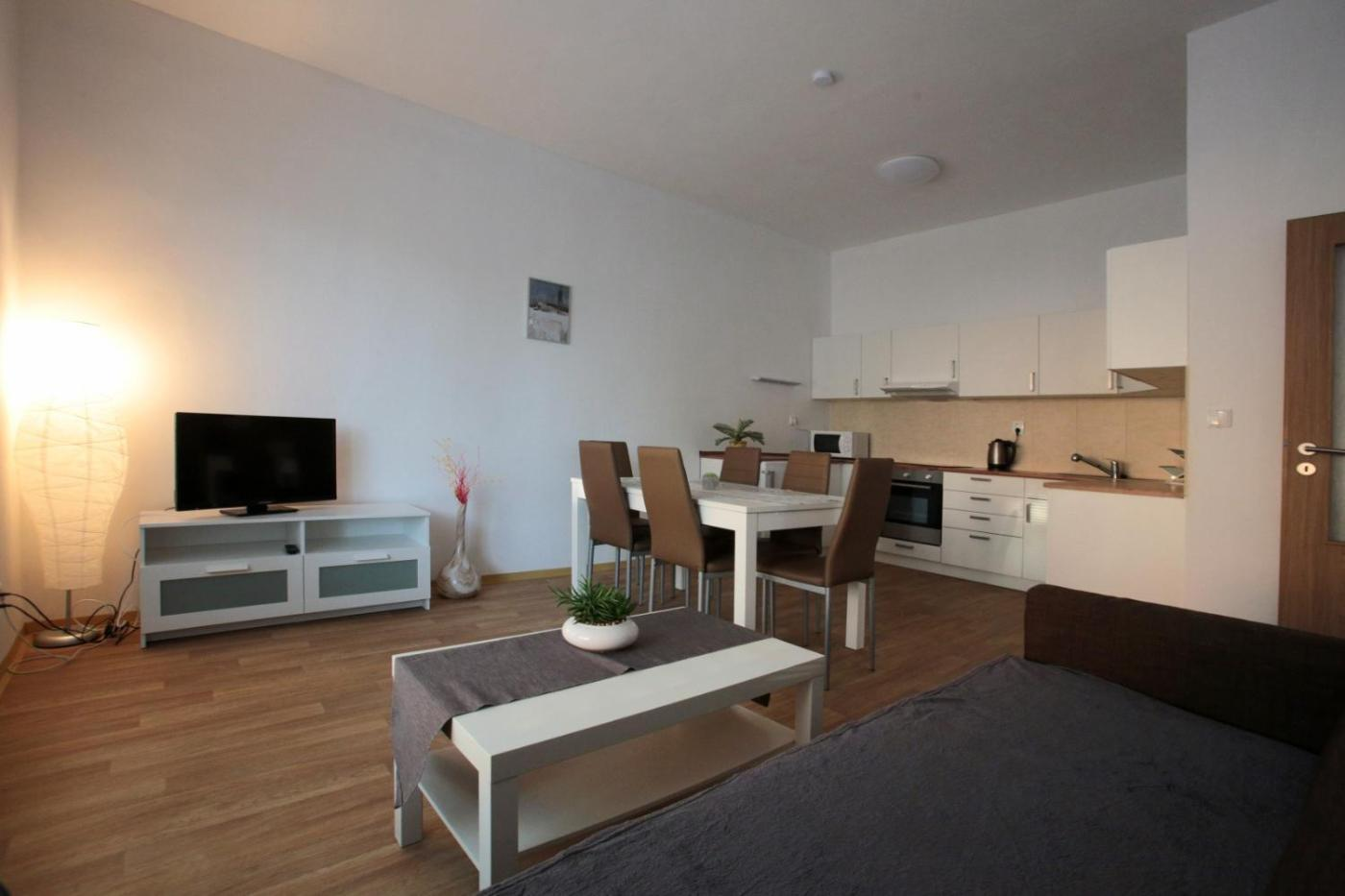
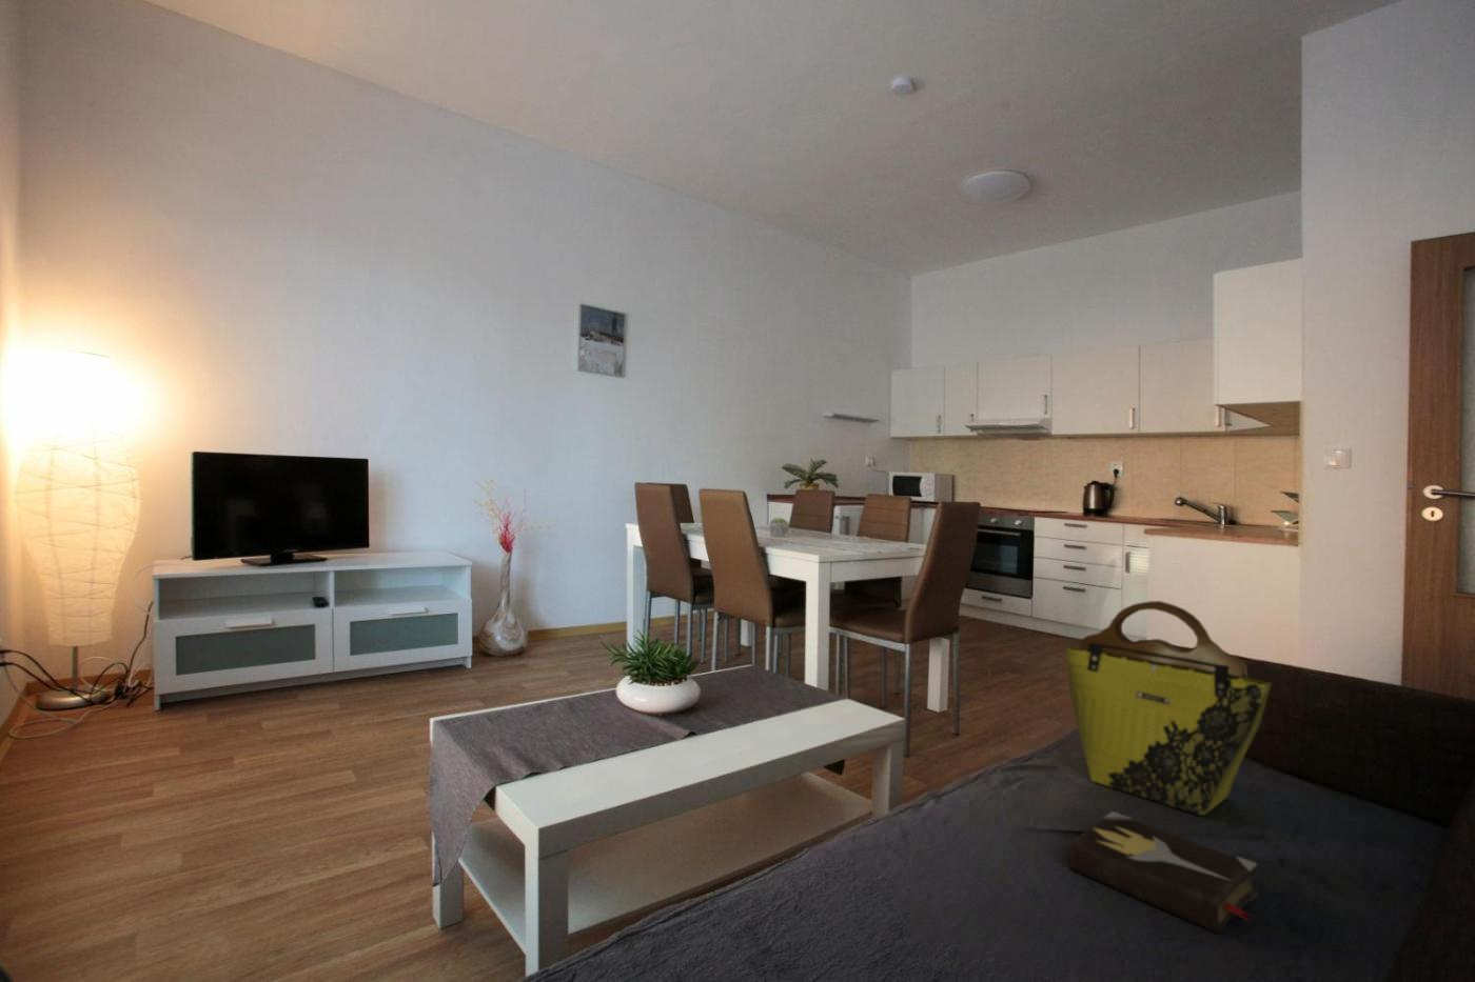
+ tote bag [1065,600,1273,817]
+ hardback book [1067,810,1259,935]
